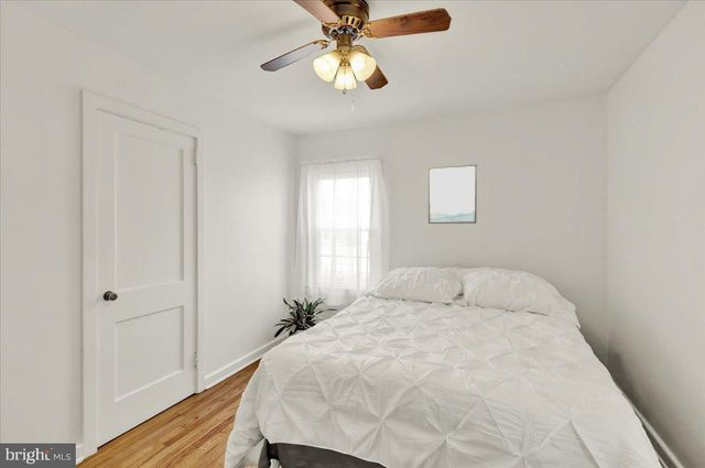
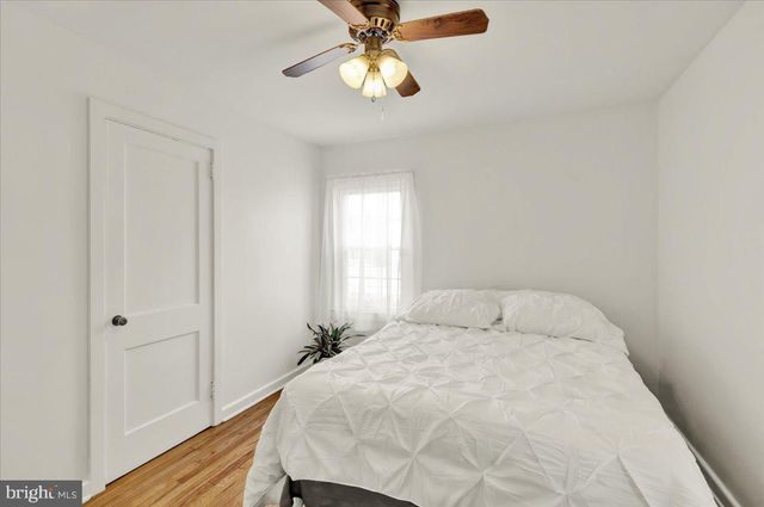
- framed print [427,164,478,225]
